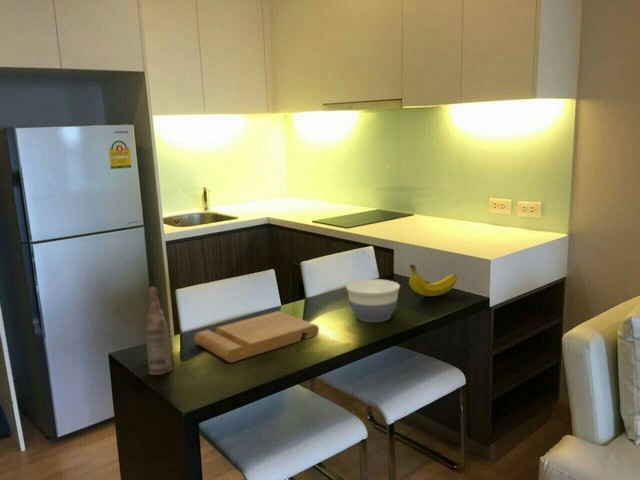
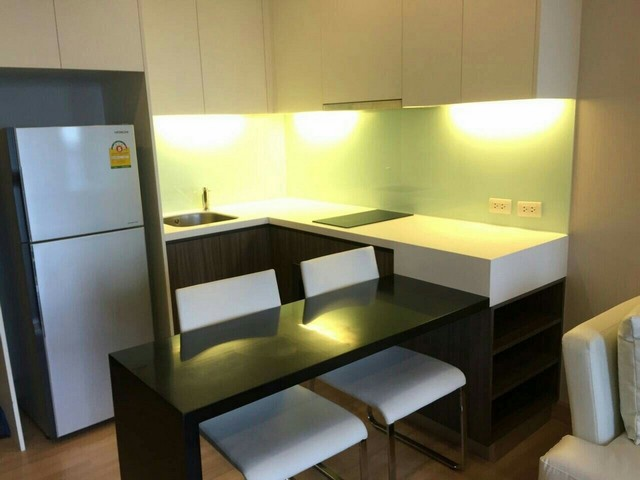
- fruit [408,263,458,297]
- bottle [144,286,174,376]
- cutting board [193,310,320,364]
- bowl [345,278,401,323]
